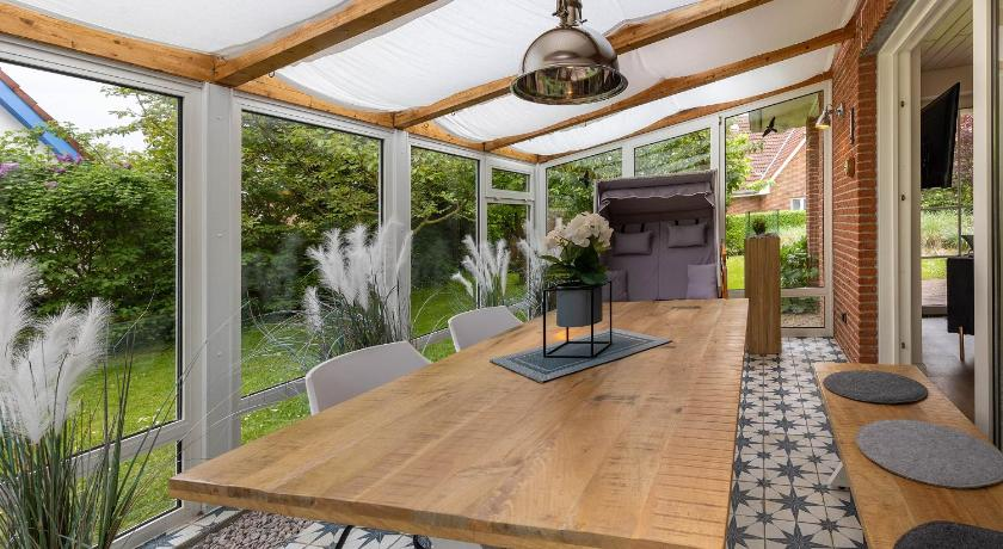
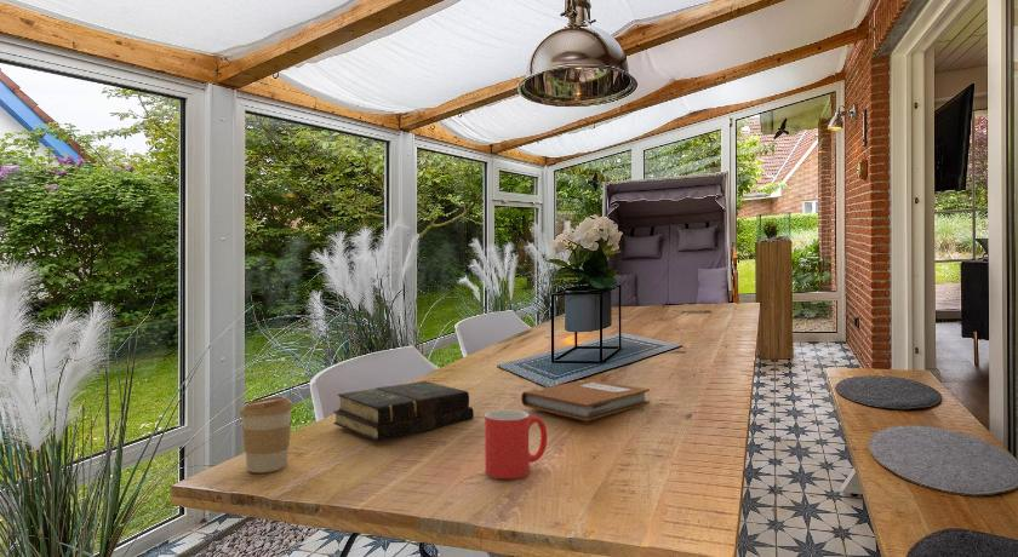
+ coffee cup [239,395,294,473]
+ book [332,380,475,442]
+ notebook [520,378,651,423]
+ mug [484,408,548,480]
